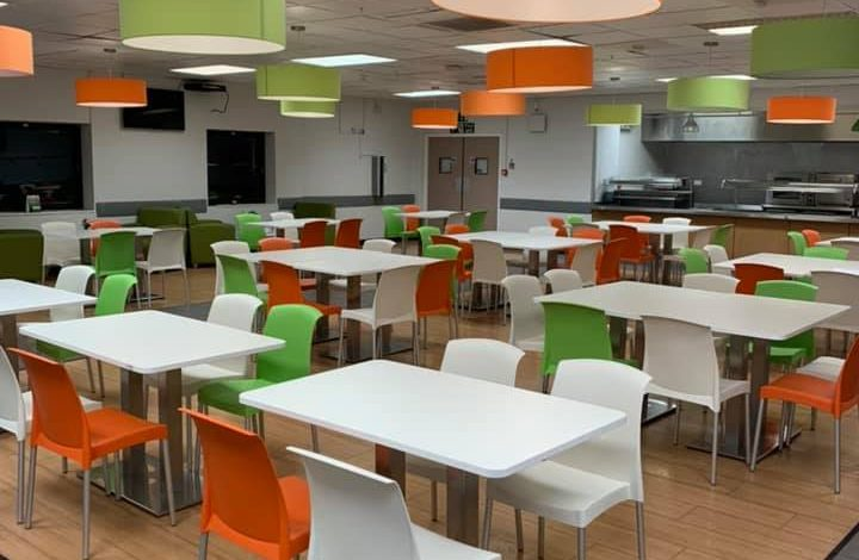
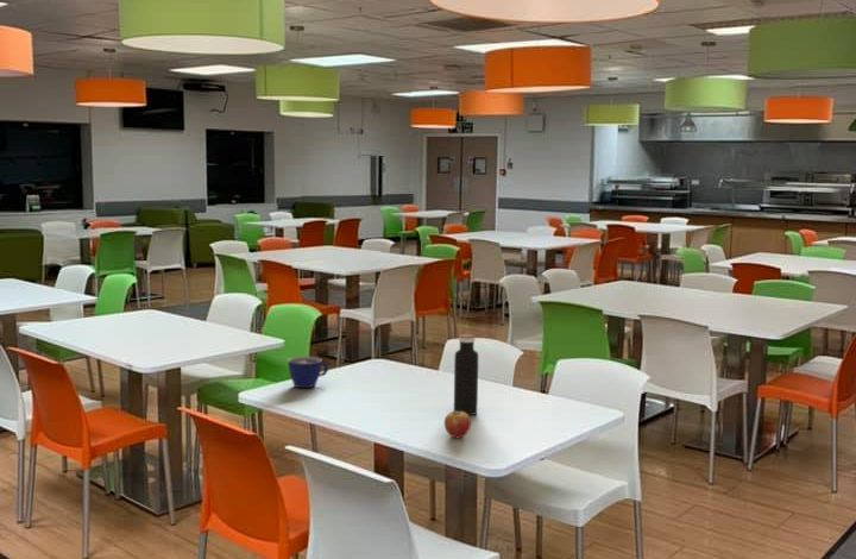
+ water bottle [453,333,479,416]
+ cup [287,356,329,389]
+ fruit [443,410,472,439]
